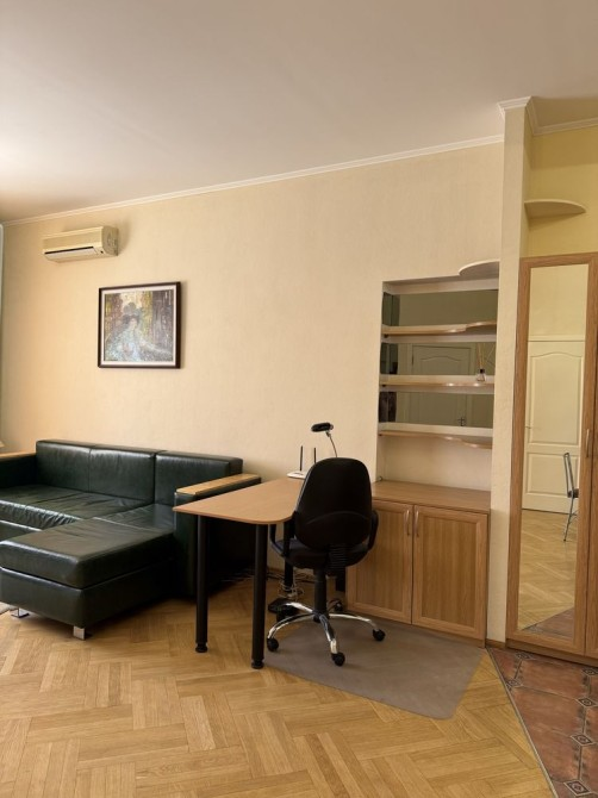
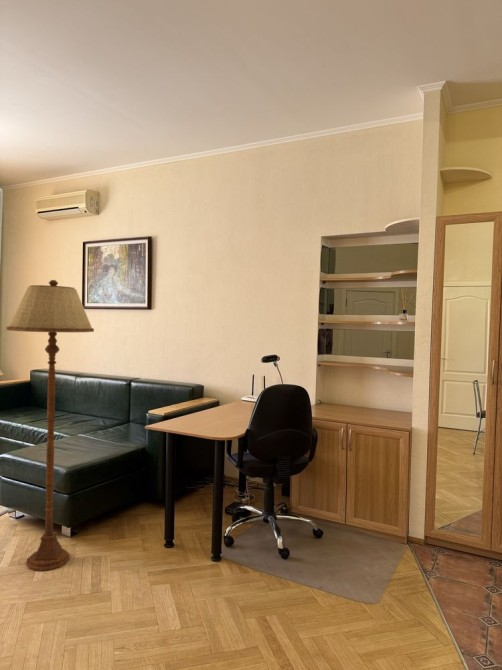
+ floor lamp [5,279,95,572]
